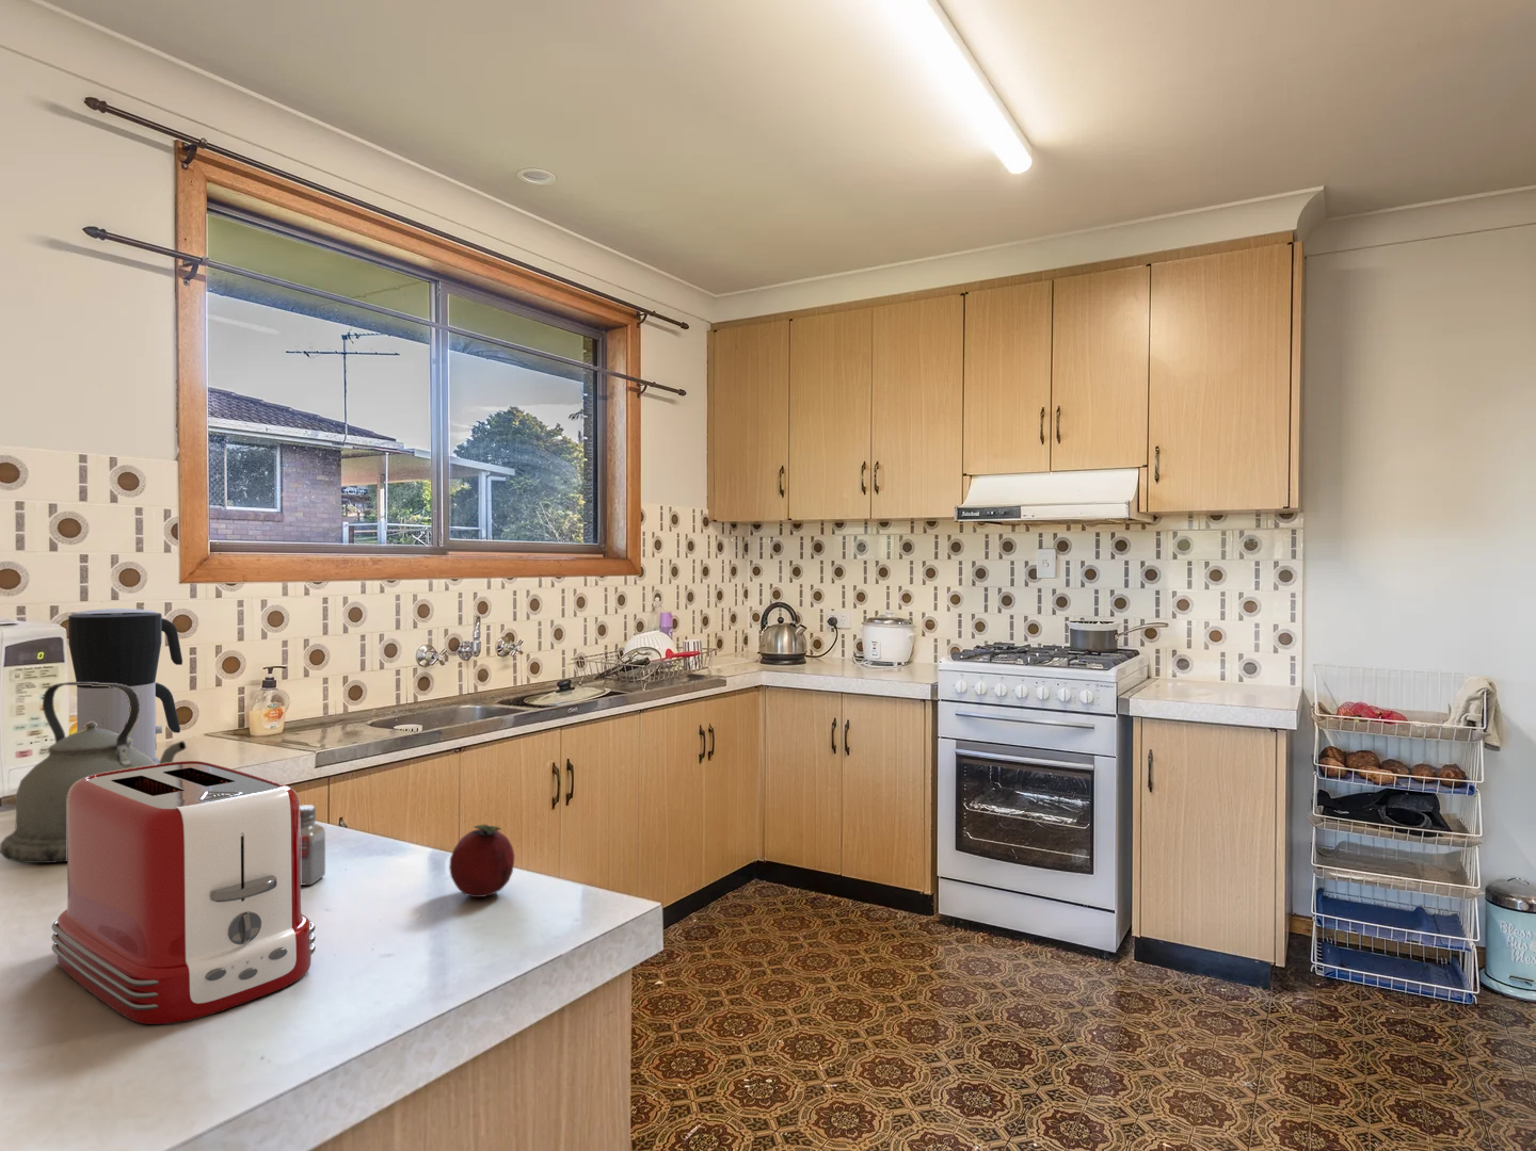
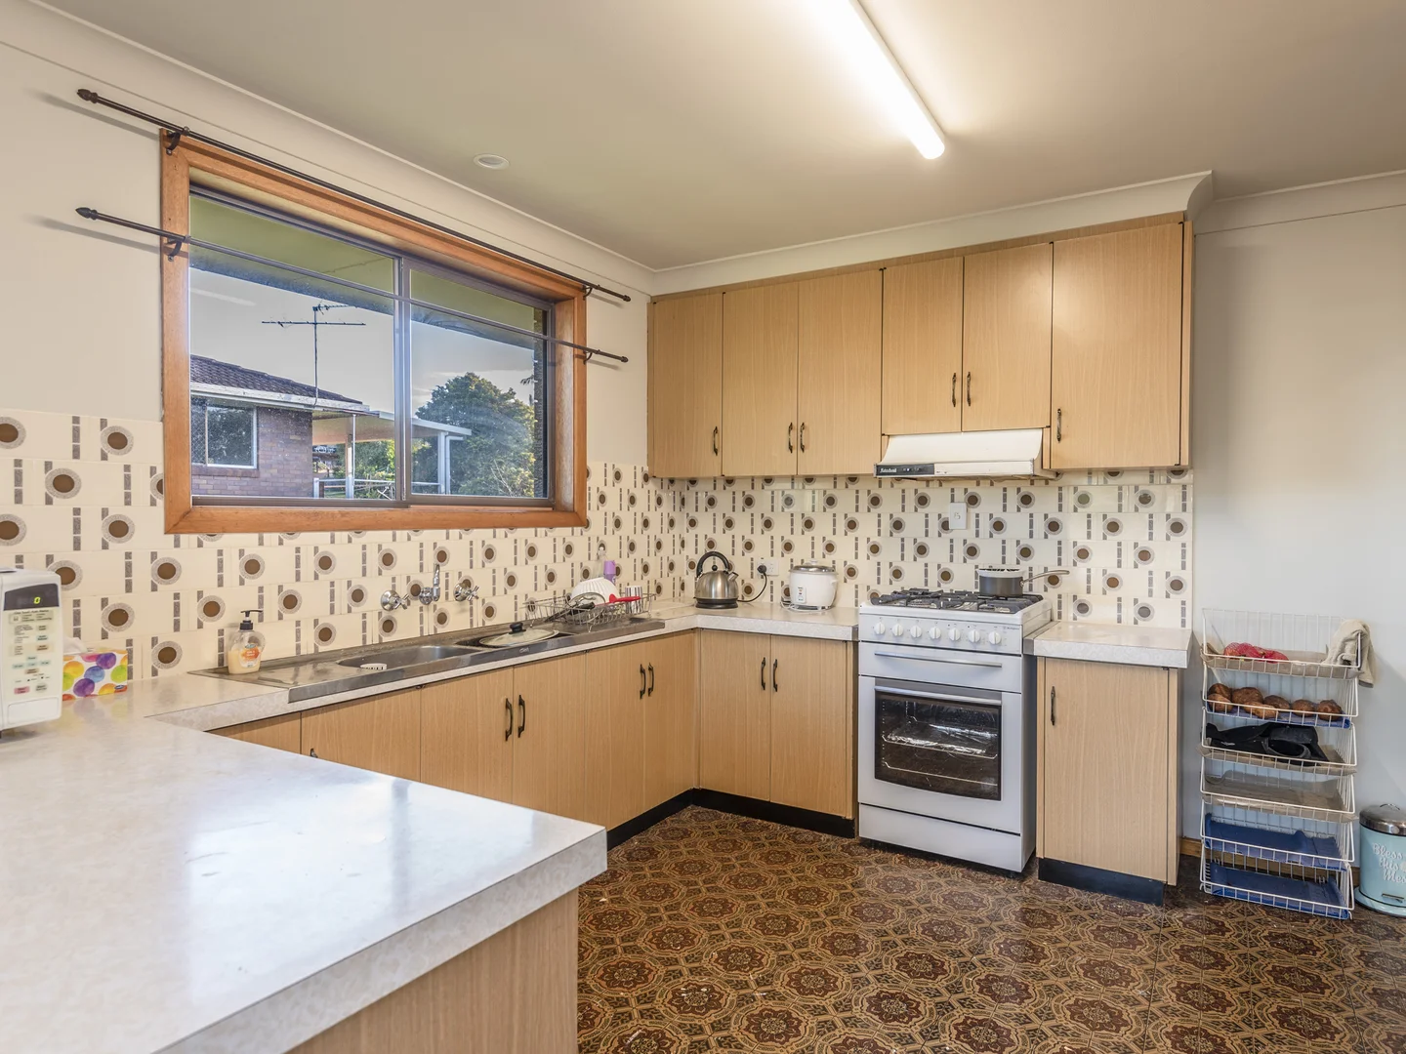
- coffee maker [68,607,184,764]
- kettle [0,681,186,864]
- toaster [50,759,317,1025]
- fruit [447,823,516,898]
- saltshaker [300,804,327,886]
